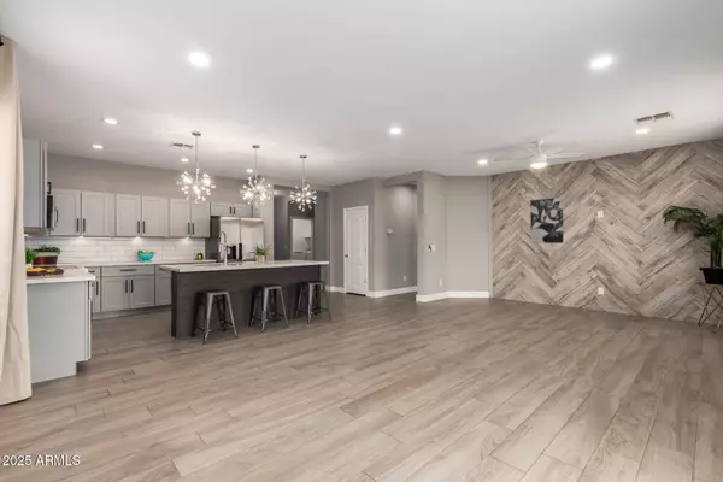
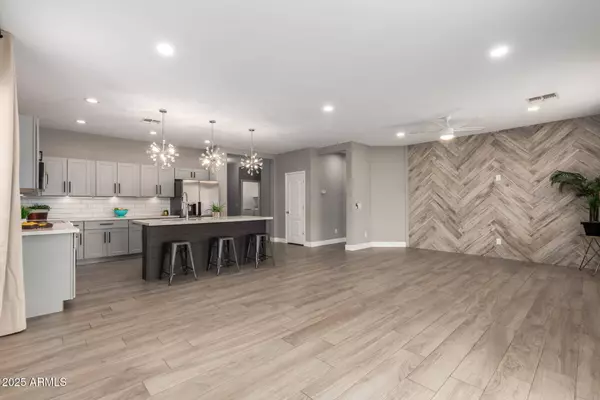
- wall art [529,196,565,245]
